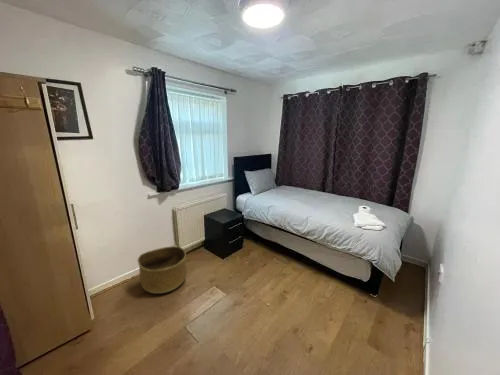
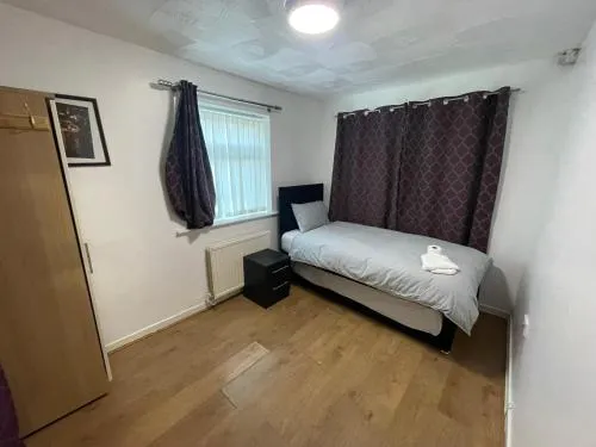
- basket [136,245,188,295]
